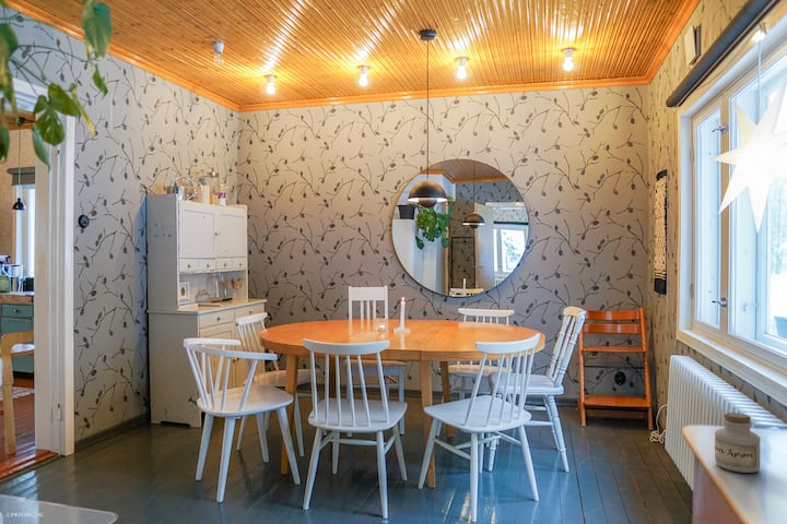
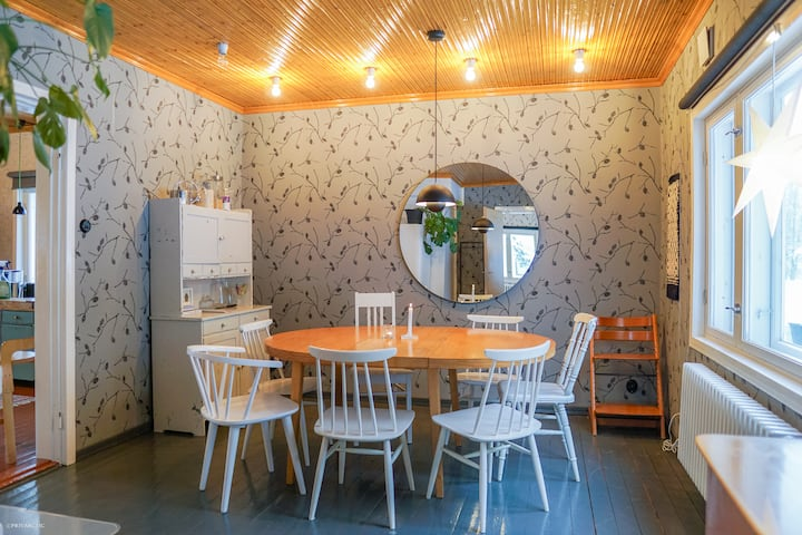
- jar [714,412,762,474]
